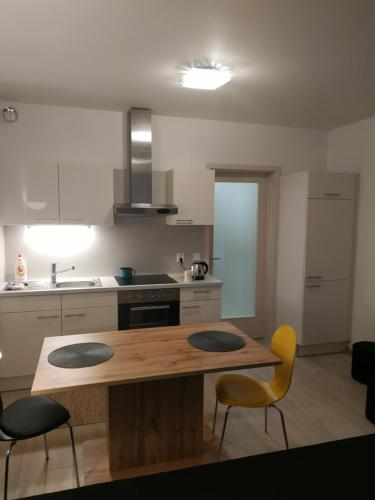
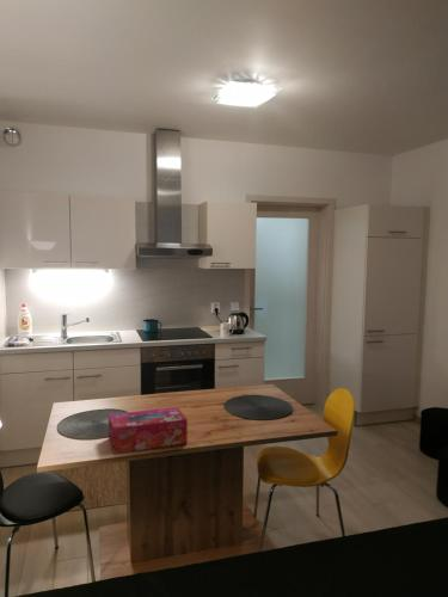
+ tissue box [108,406,189,455]
